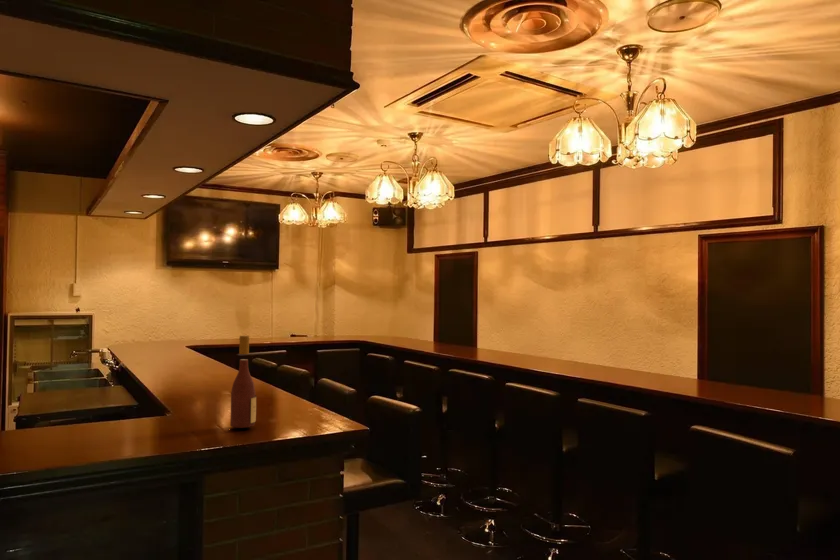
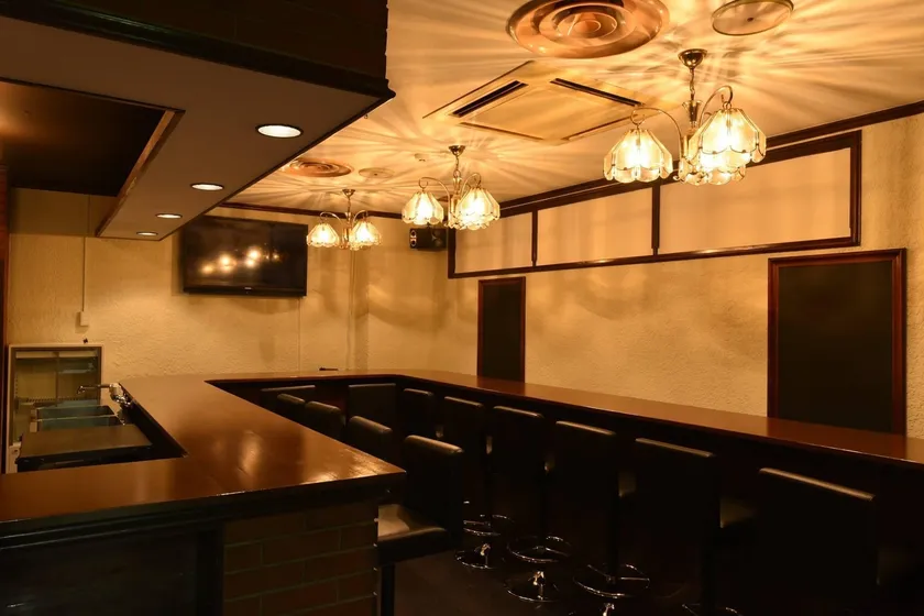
- wine bottle [229,335,257,429]
